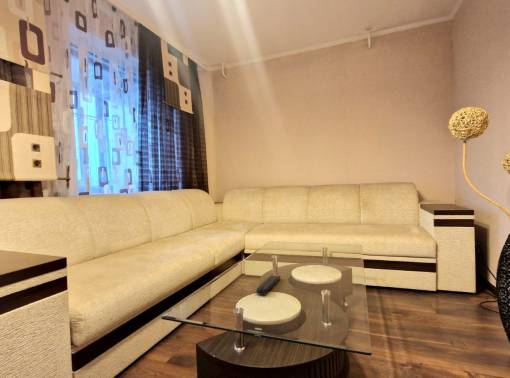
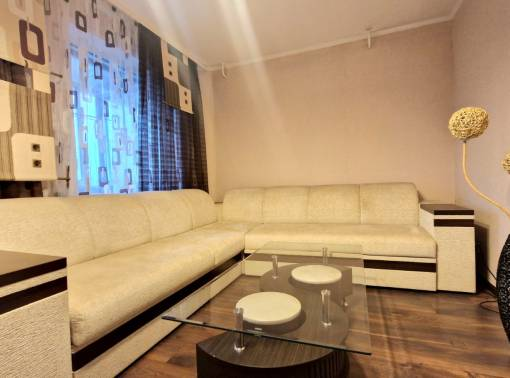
- remote control [255,274,282,296]
